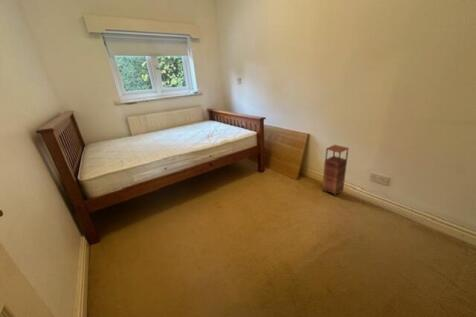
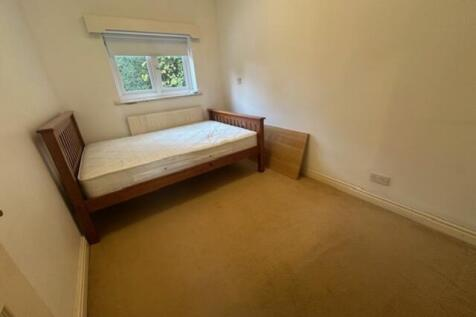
- storage cabinet [321,144,350,198]
